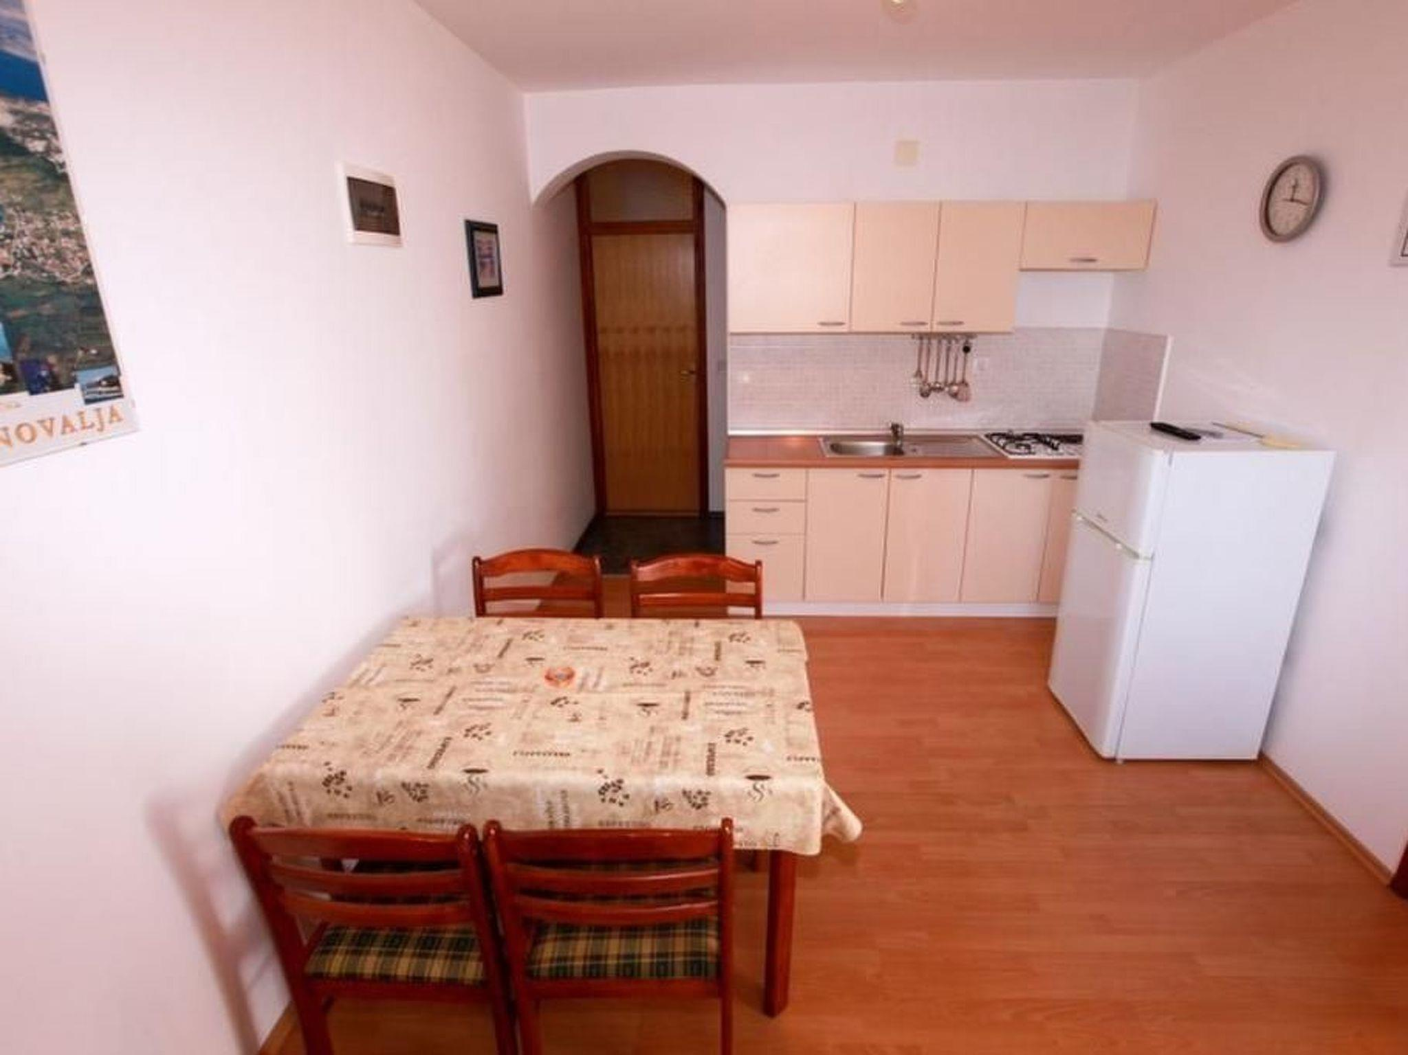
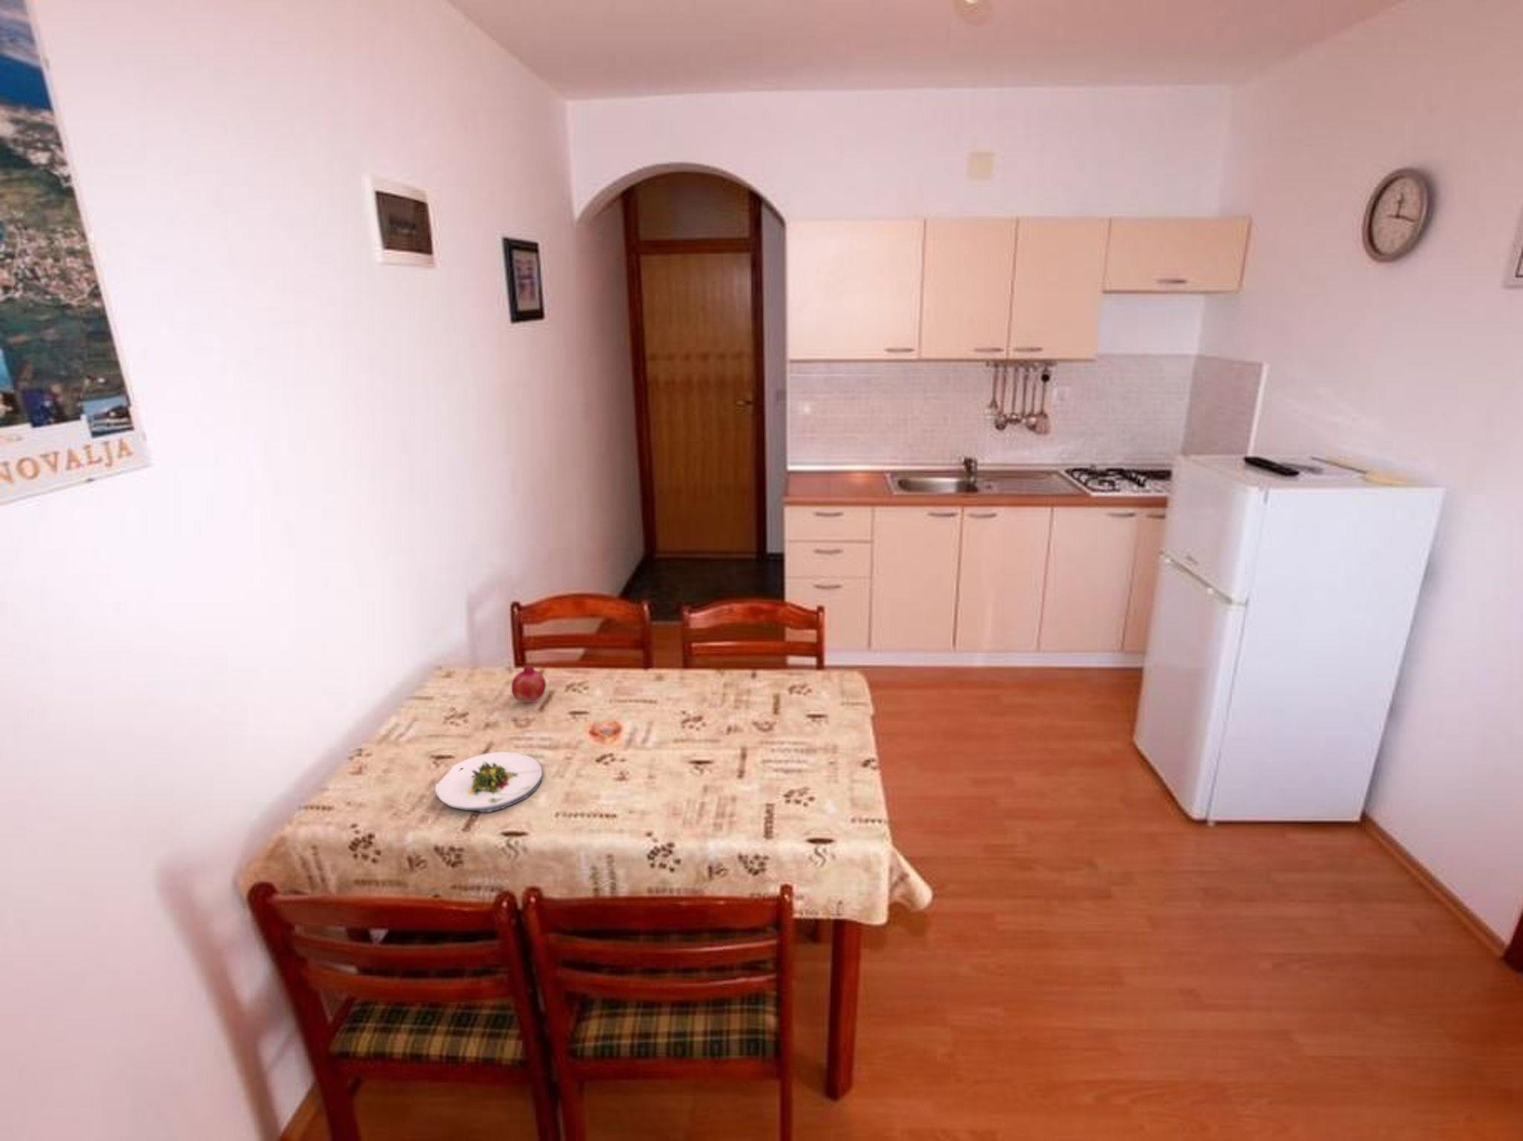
+ fruit [511,663,547,705]
+ salad plate [434,751,543,814]
